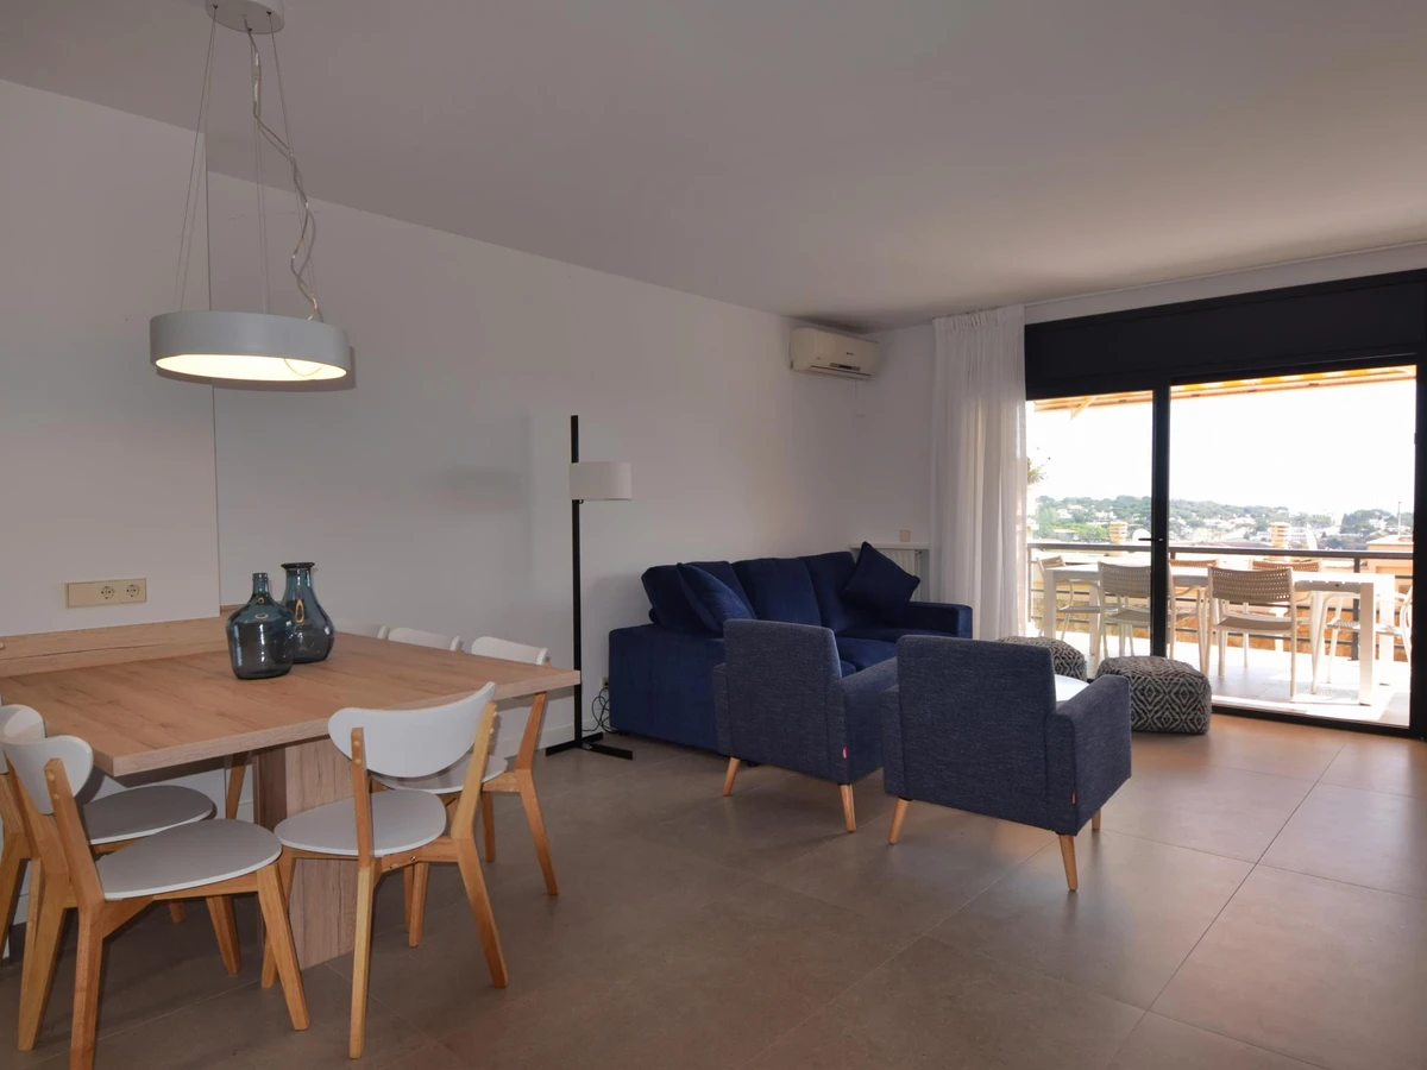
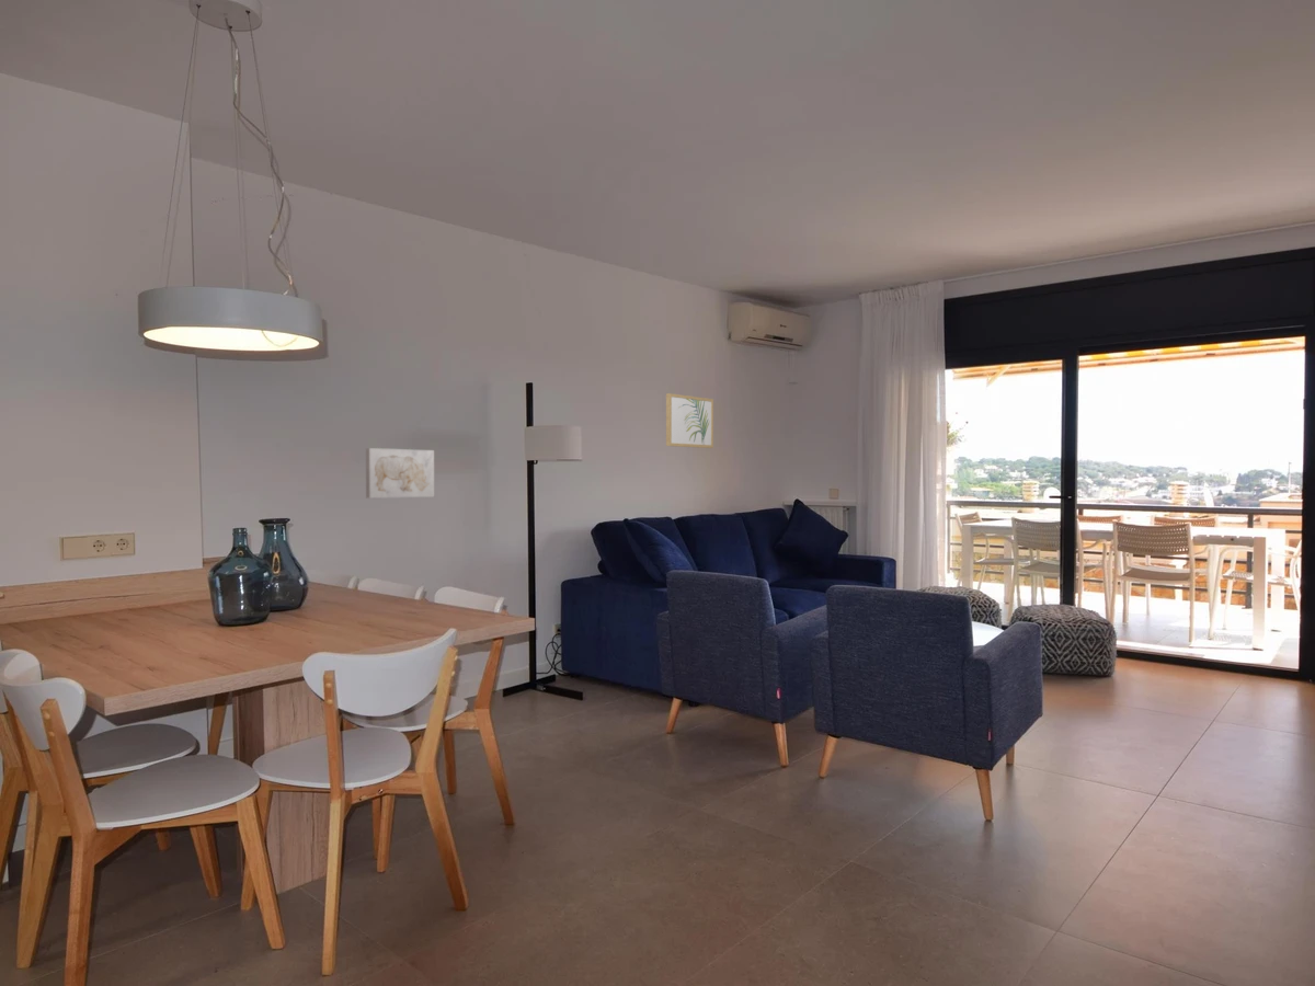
+ wall art [665,392,714,449]
+ wall art [365,447,435,500]
